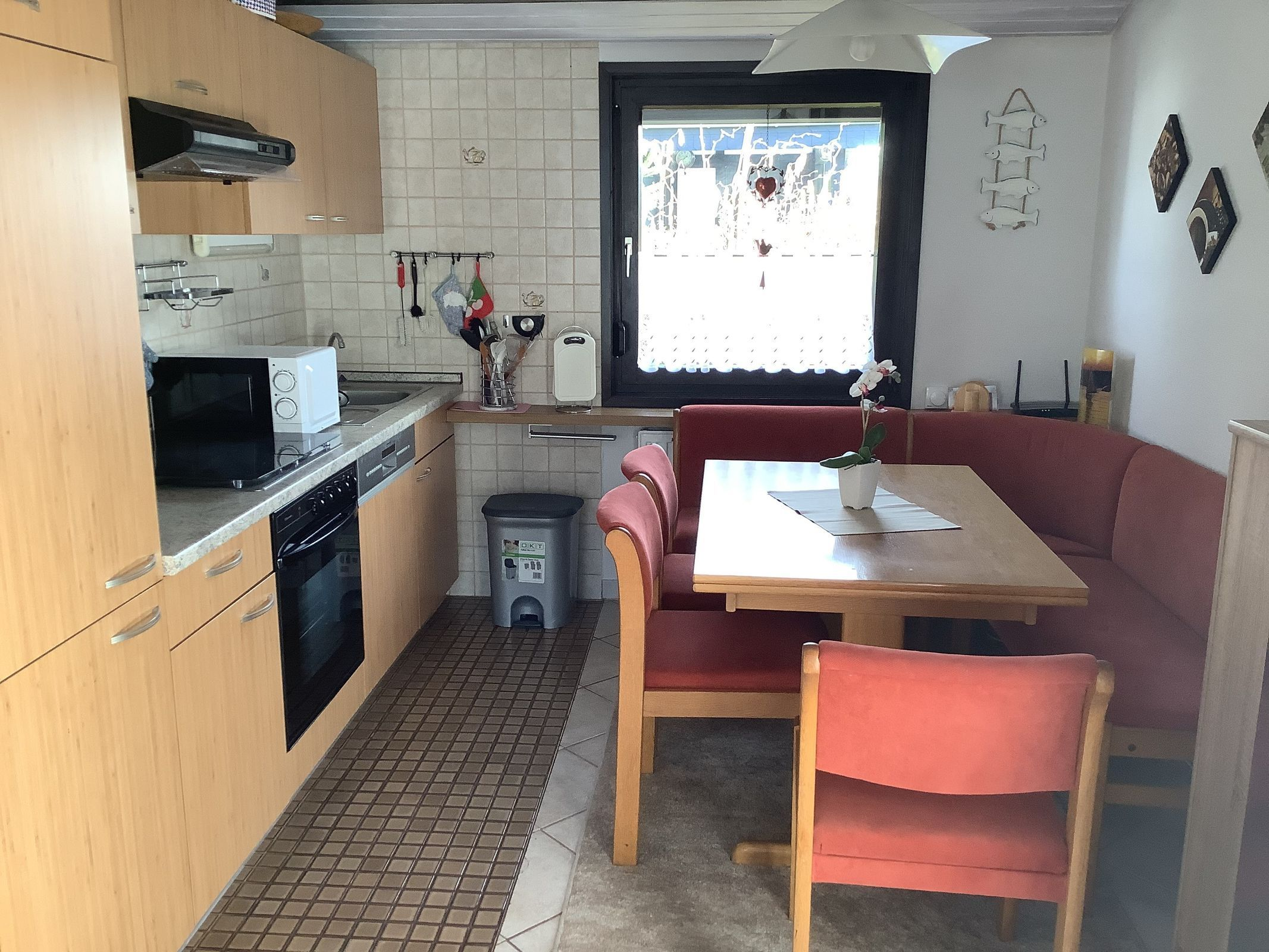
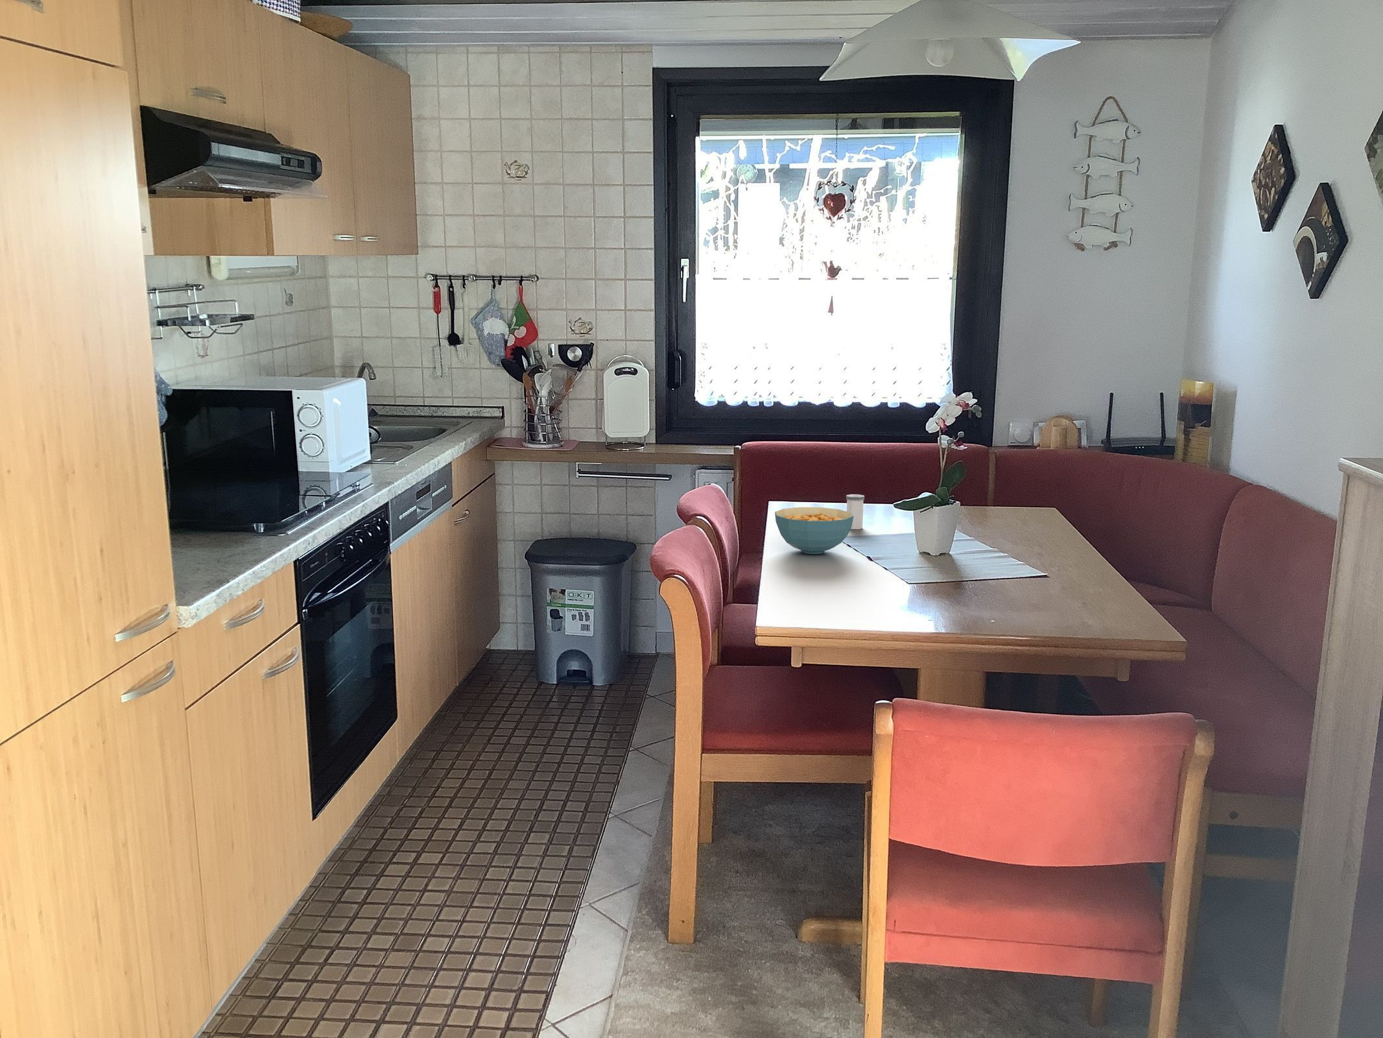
+ cereal bowl [774,507,853,555]
+ salt shaker [846,494,865,530]
